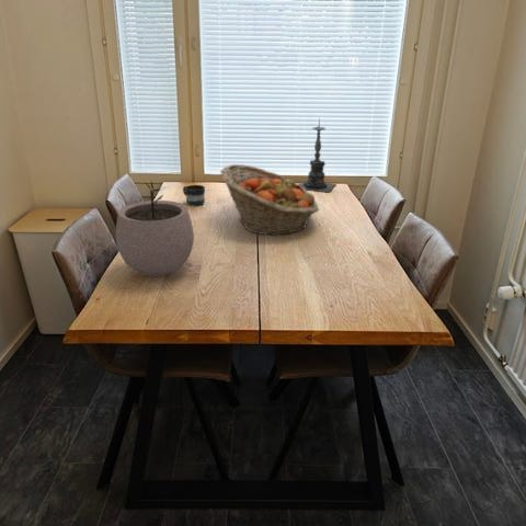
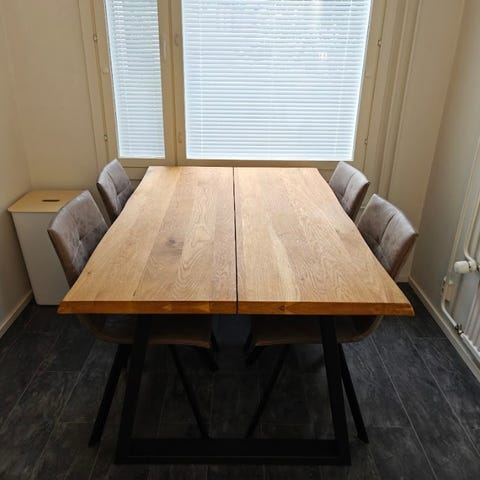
- mug [182,184,206,207]
- candle holder [299,116,336,193]
- plant pot [115,181,195,277]
- fruit basket [219,163,320,236]
